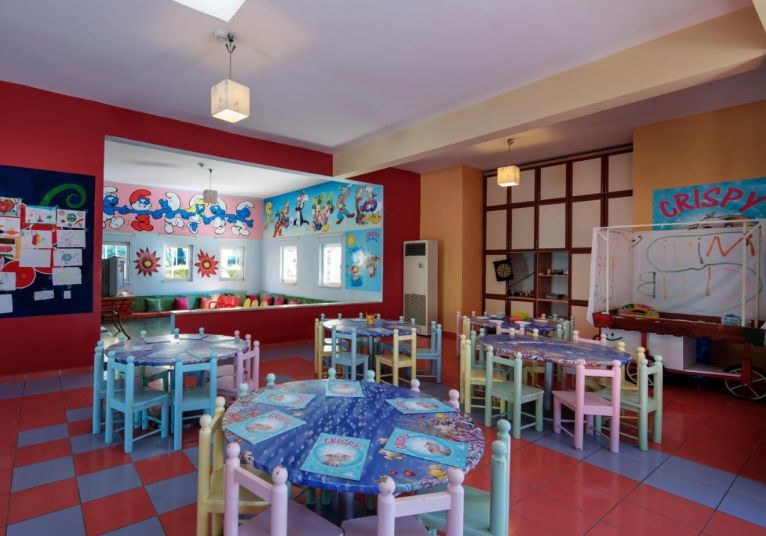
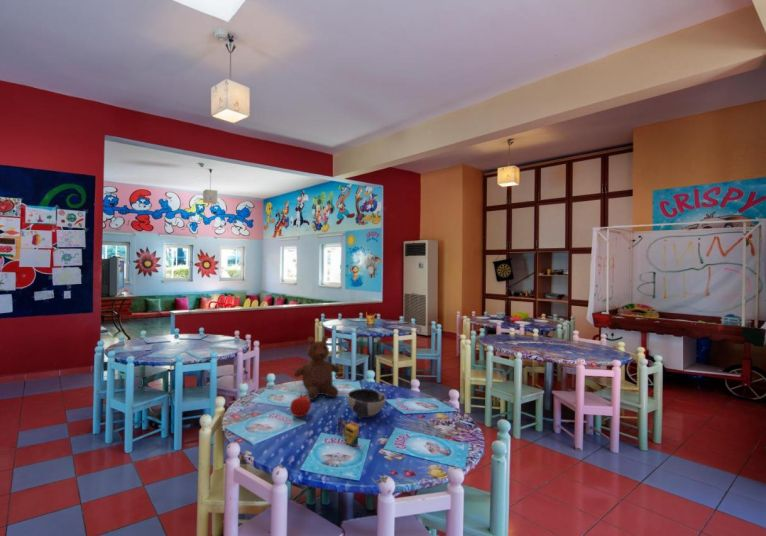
+ crayon [336,416,360,447]
+ teddy bear [293,335,341,401]
+ bowl [346,388,387,419]
+ fruit [289,392,312,418]
